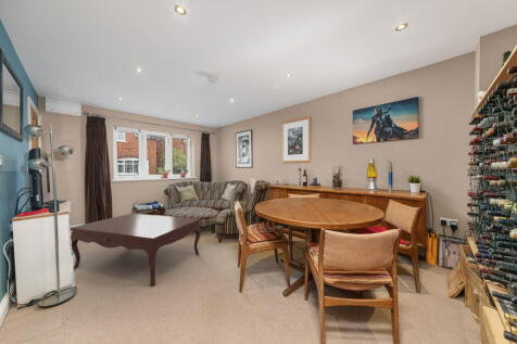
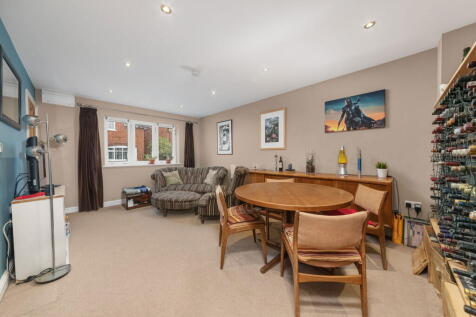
- coffee table [70,213,203,288]
